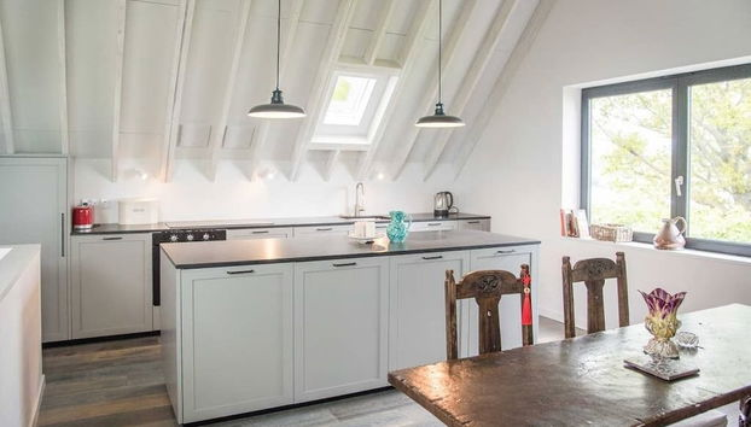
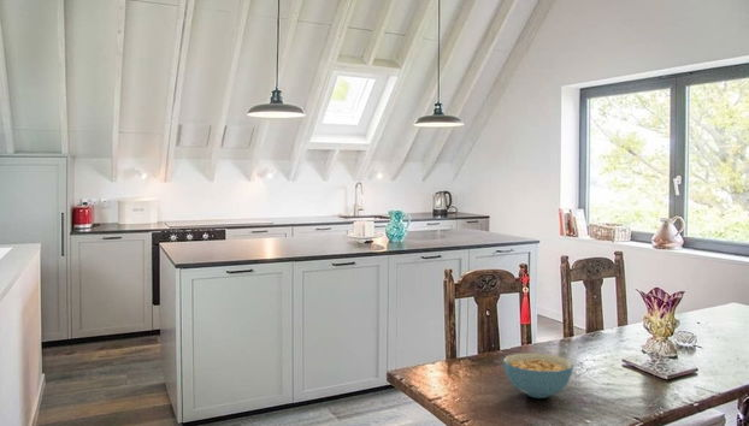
+ cereal bowl [502,351,574,400]
